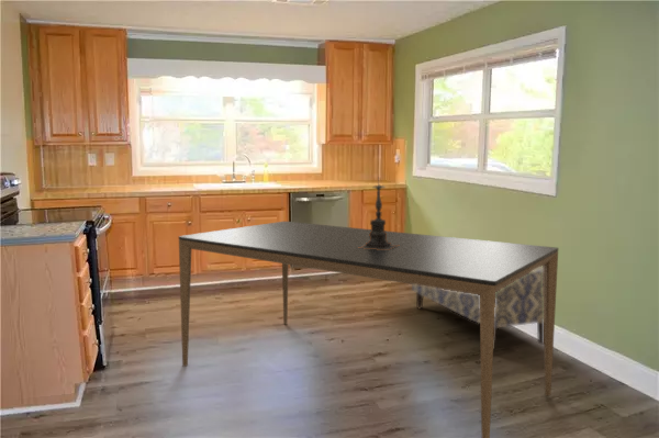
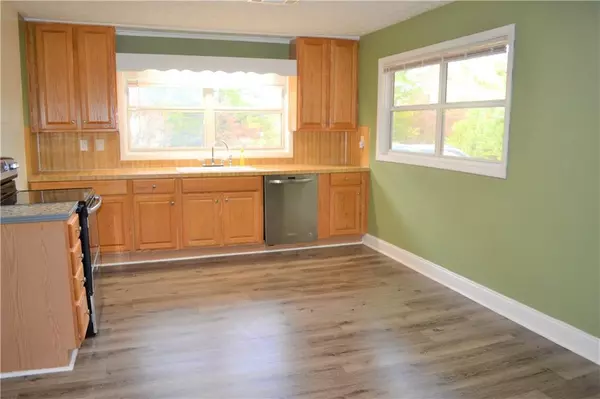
- dining table [178,221,559,438]
- candle holder [358,175,400,250]
- bench [411,266,544,352]
